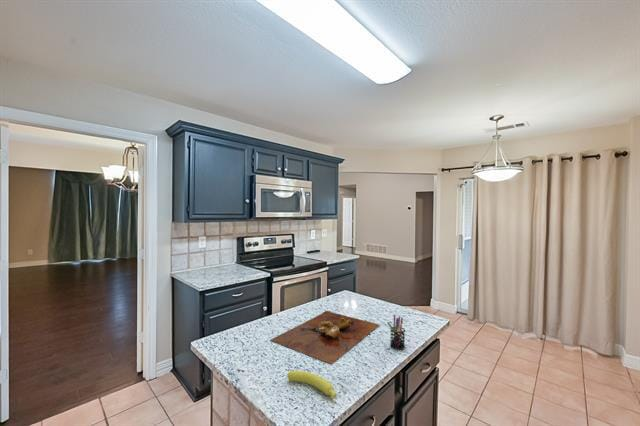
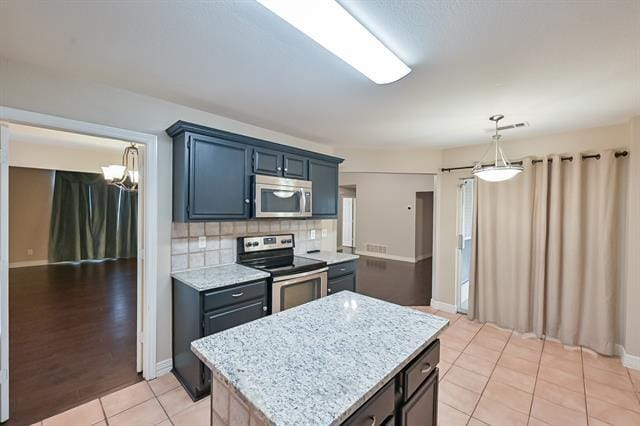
- pen holder [386,314,406,351]
- banana [286,370,338,399]
- cutting board [270,310,380,365]
